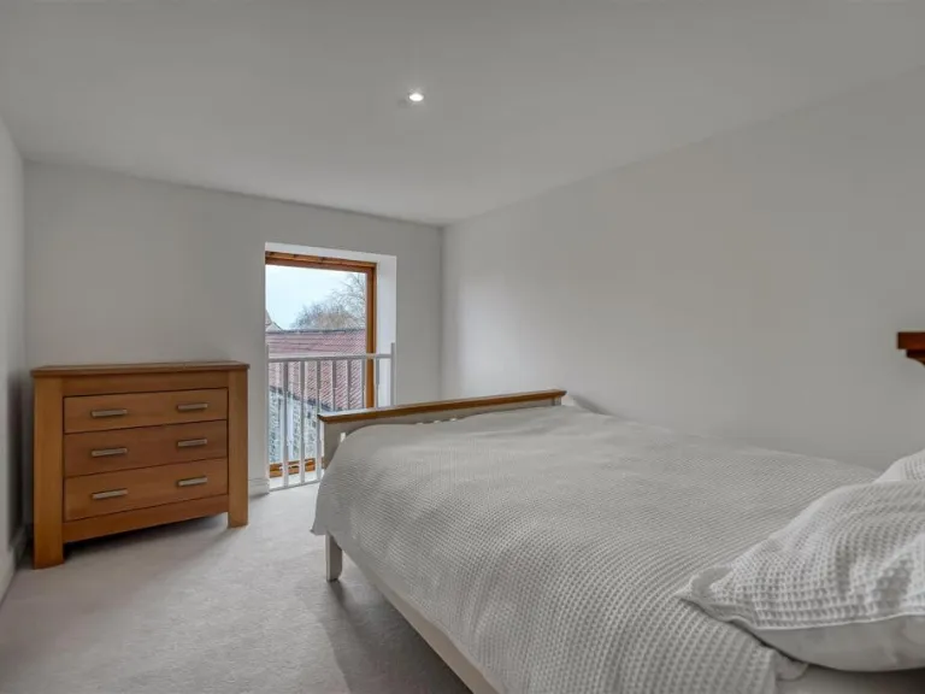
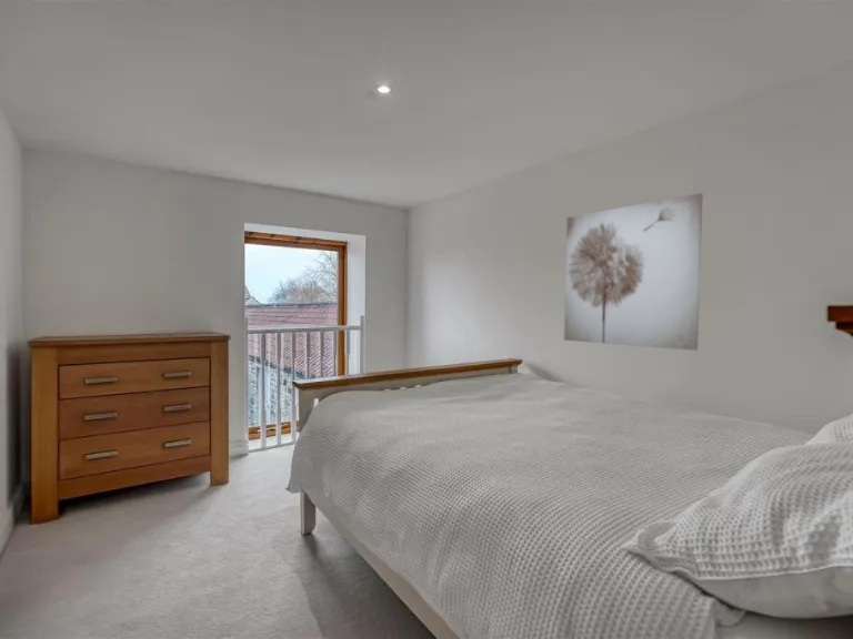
+ wall art [563,192,704,352]
